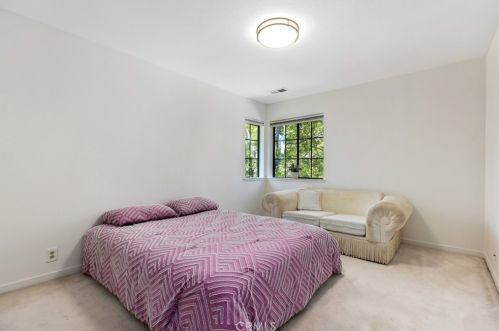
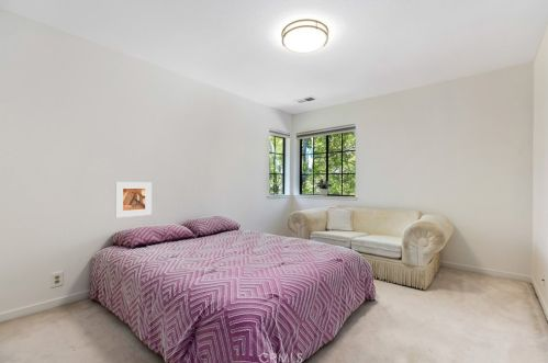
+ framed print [114,181,153,218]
